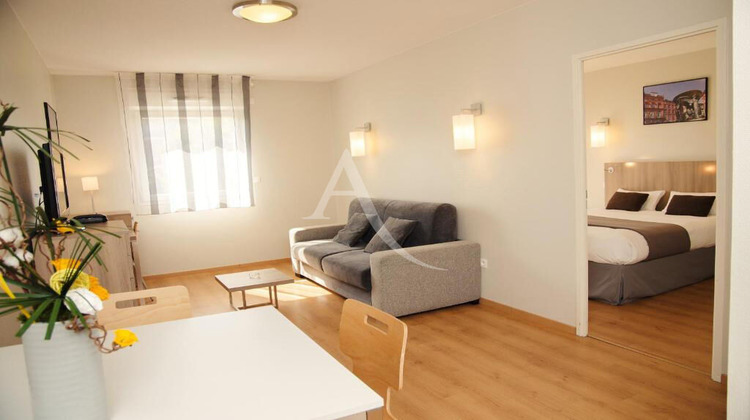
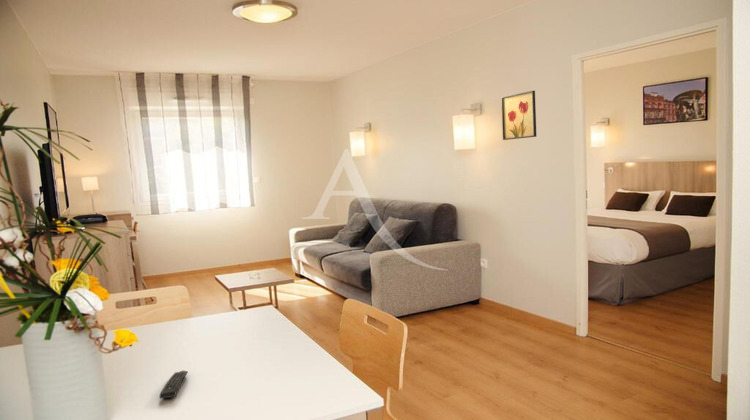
+ remote control [159,370,189,399]
+ wall art [500,90,537,141]
